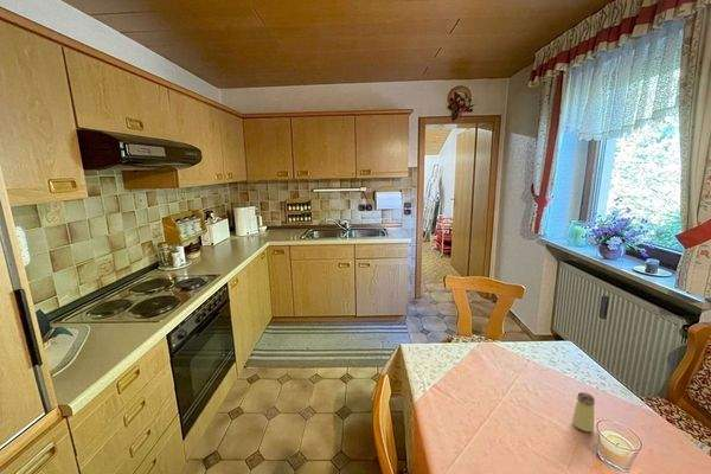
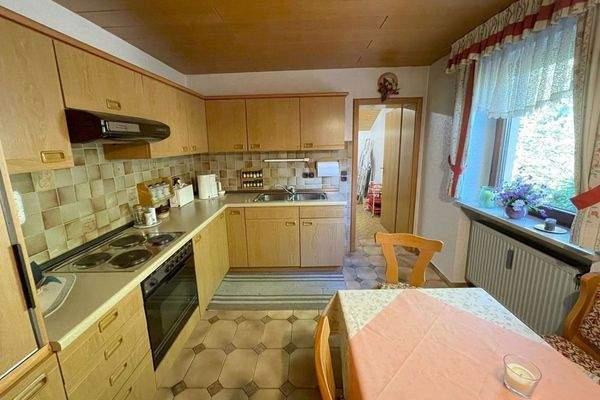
- saltshaker [571,391,596,433]
